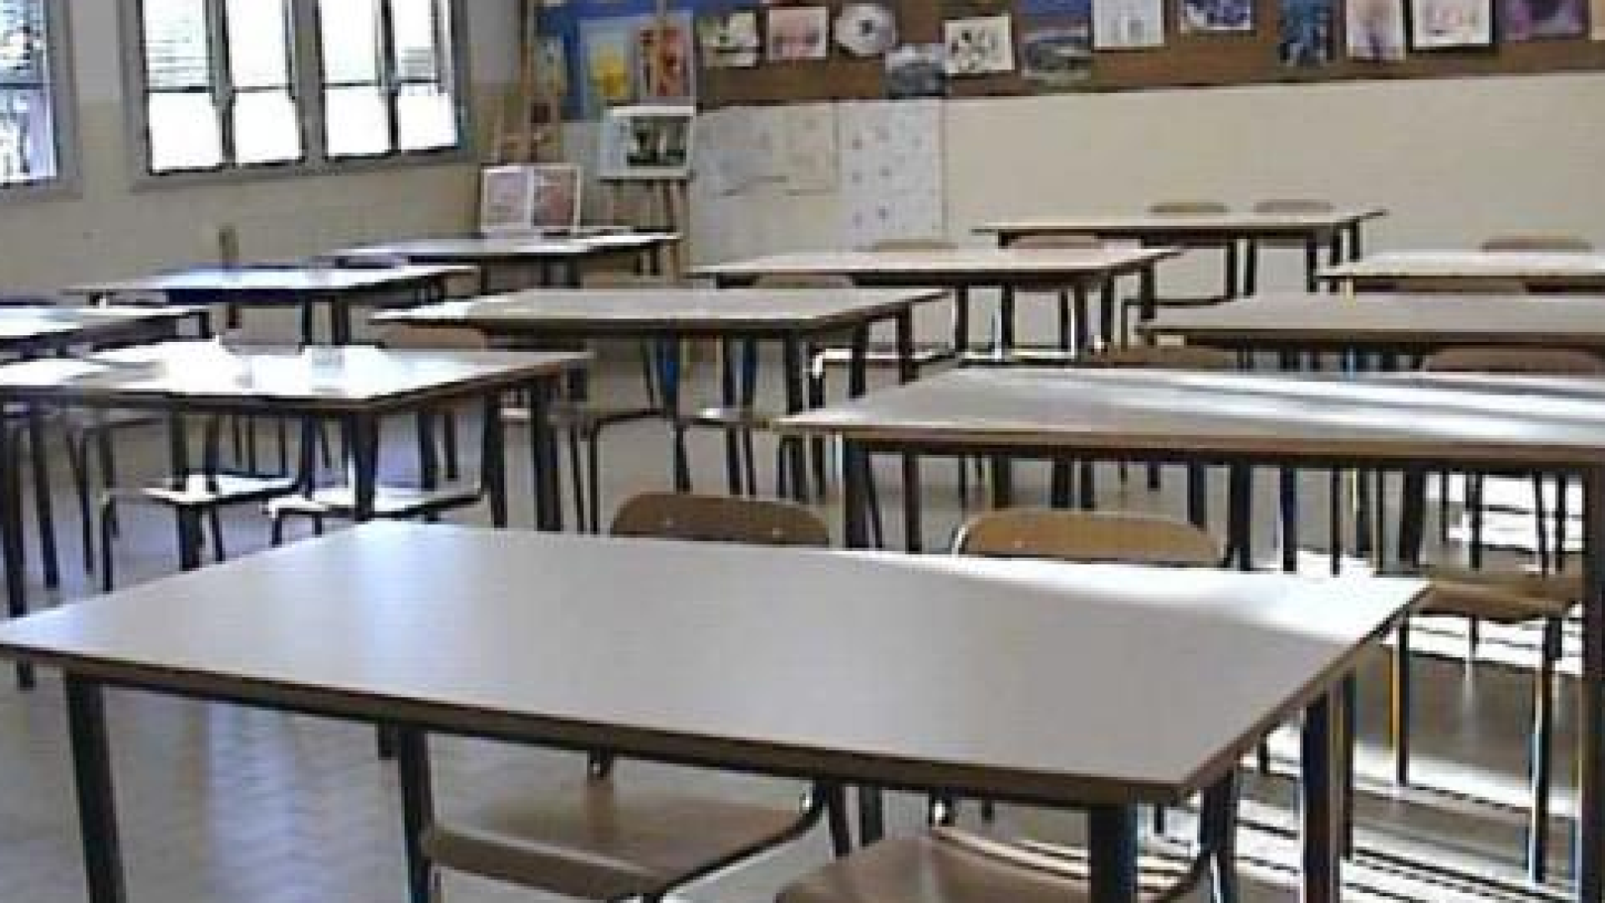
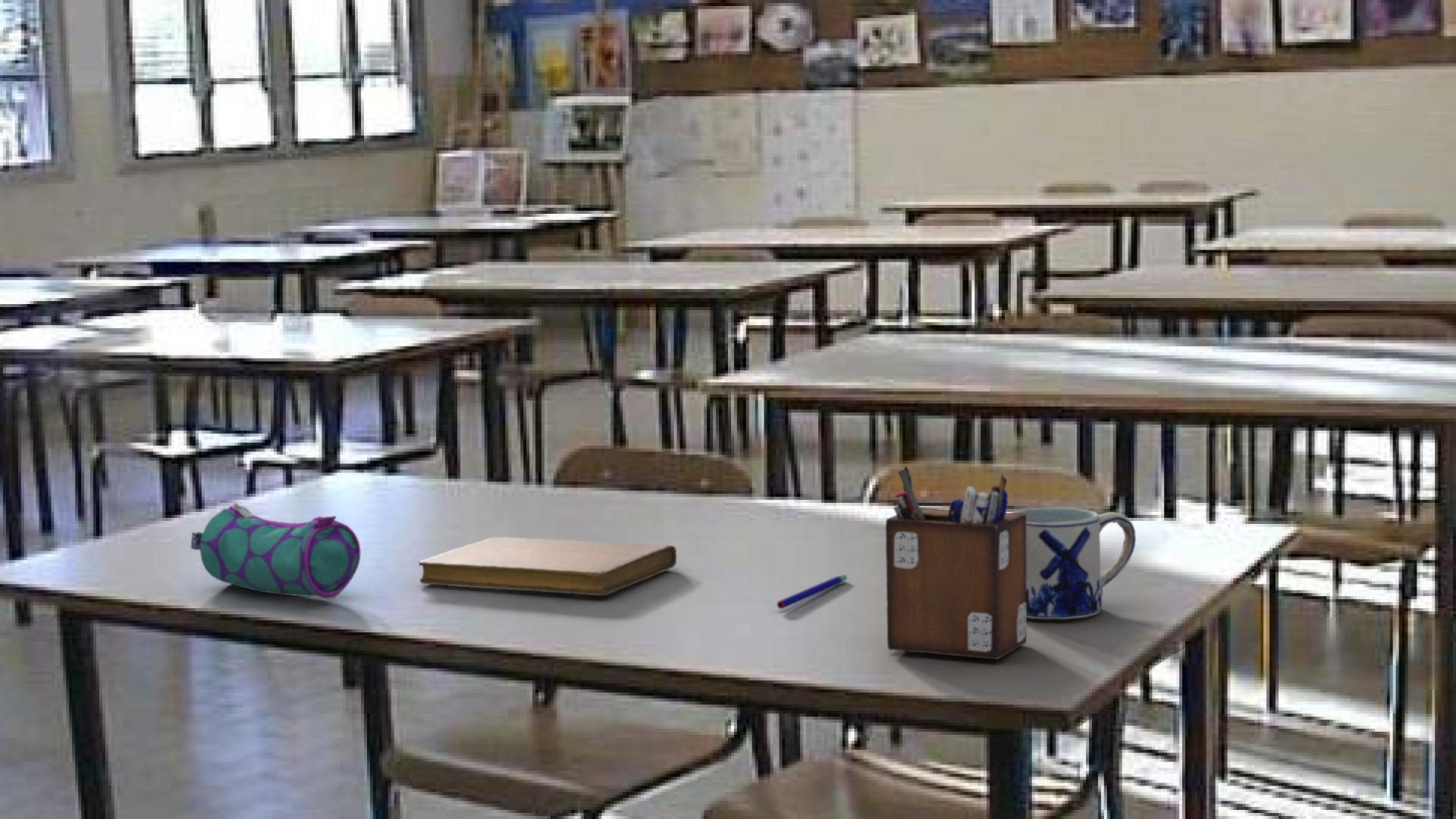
+ pencil case [190,502,362,600]
+ notebook [418,536,677,596]
+ mug [1011,506,1137,620]
+ pen [776,574,848,610]
+ desk organizer [885,465,1028,660]
